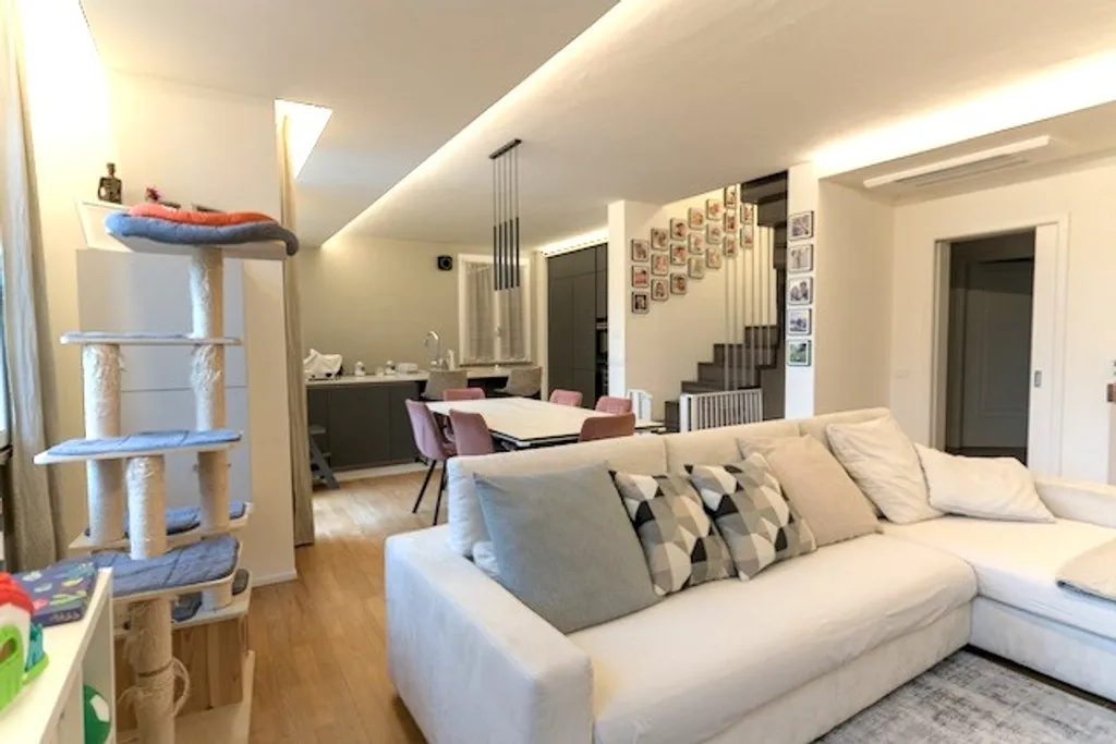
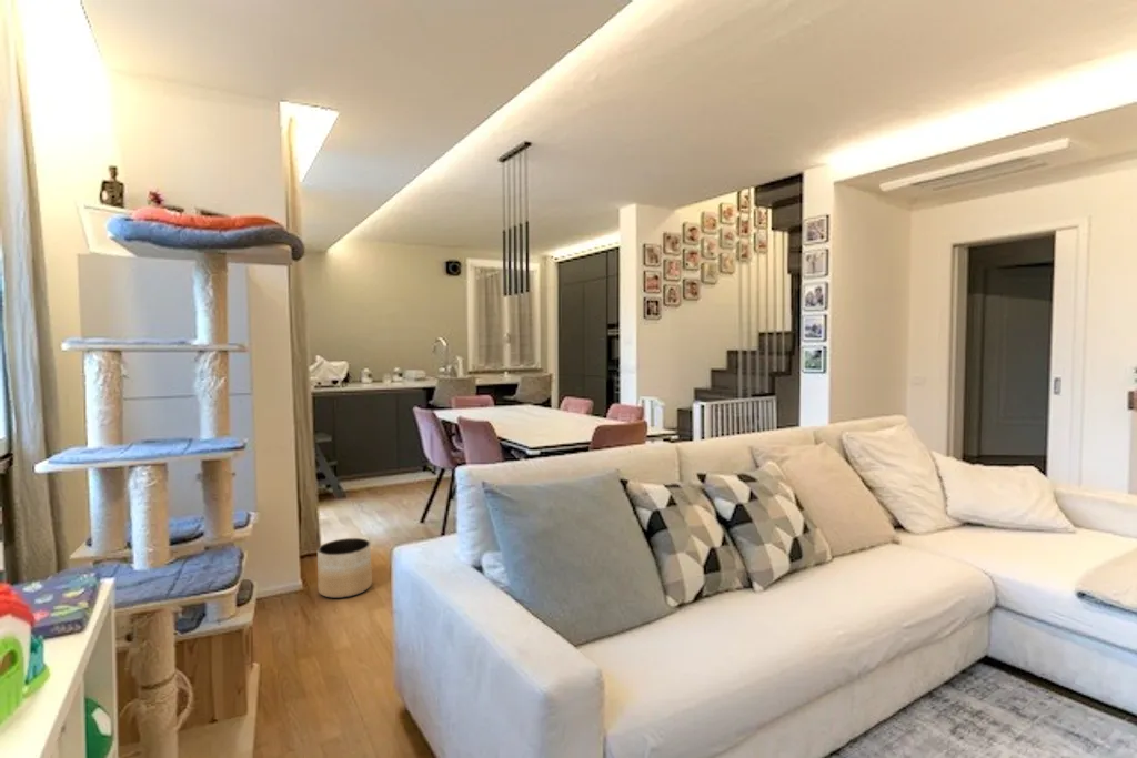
+ planter [316,537,373,599]
